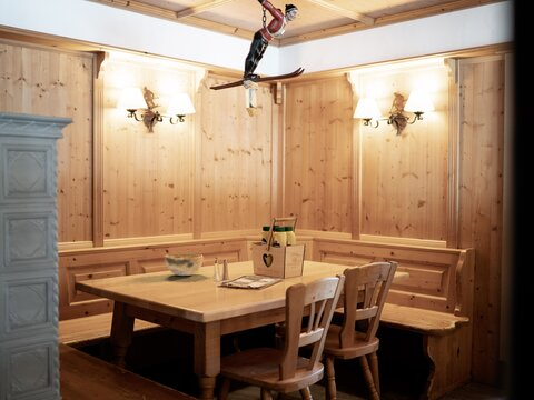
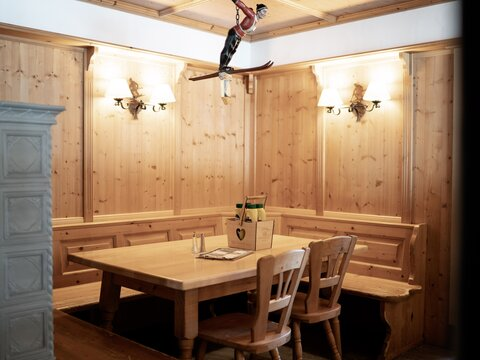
- decorative bowl [164,253,205,277]
